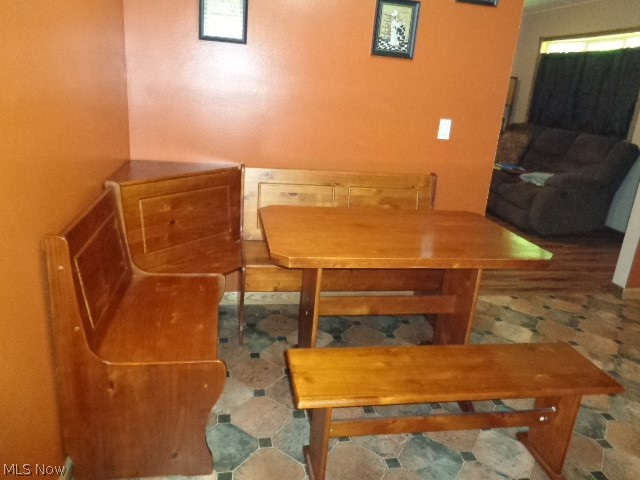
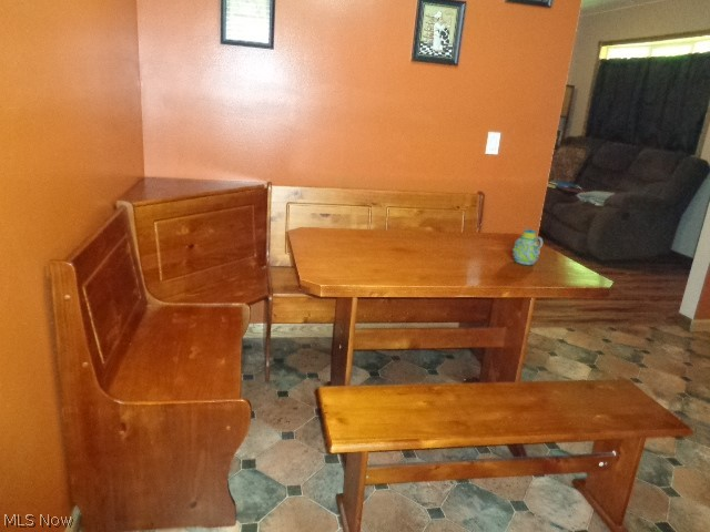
+ mug [511,228,544,266]
